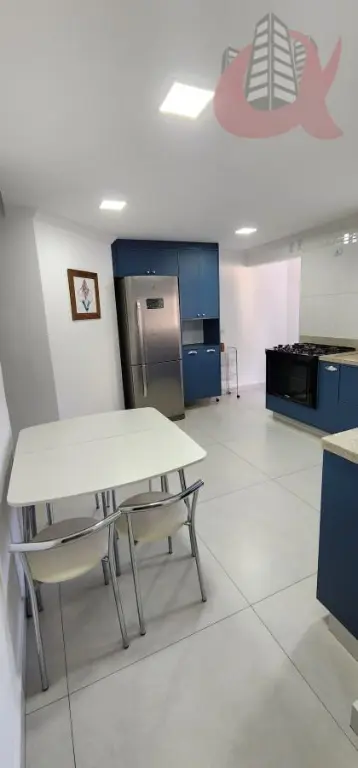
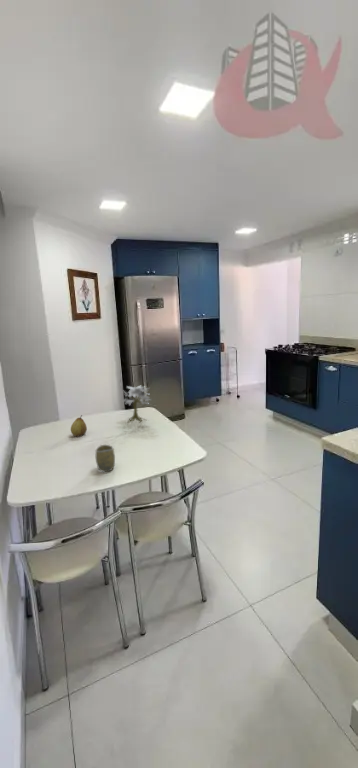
+ fruit [70,414,88,437]
+ cup [95,444,116,473]
+ bonsai tree [121,385,152,425]
